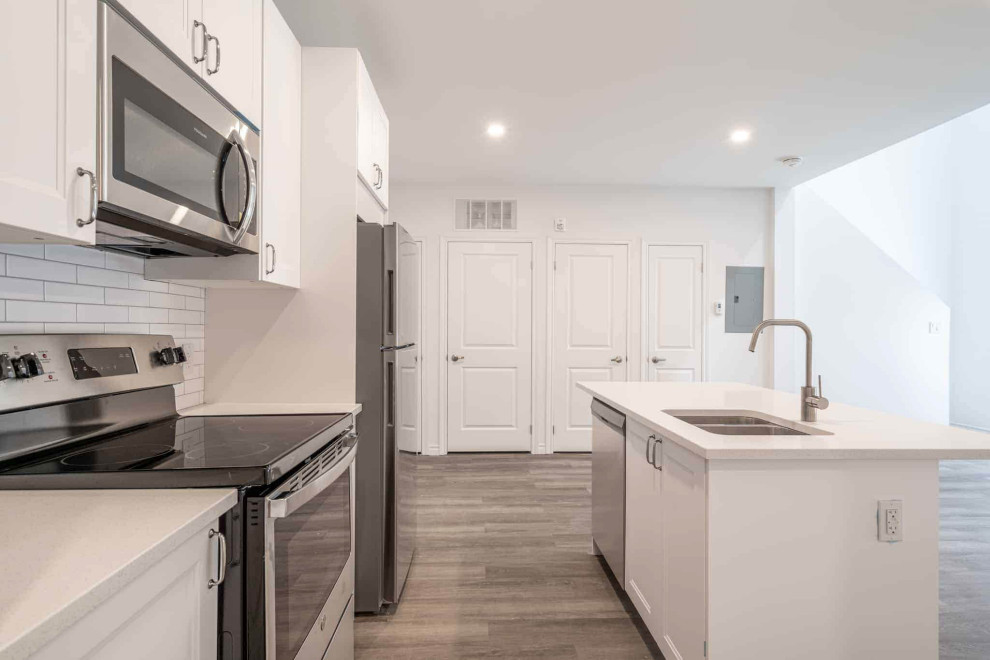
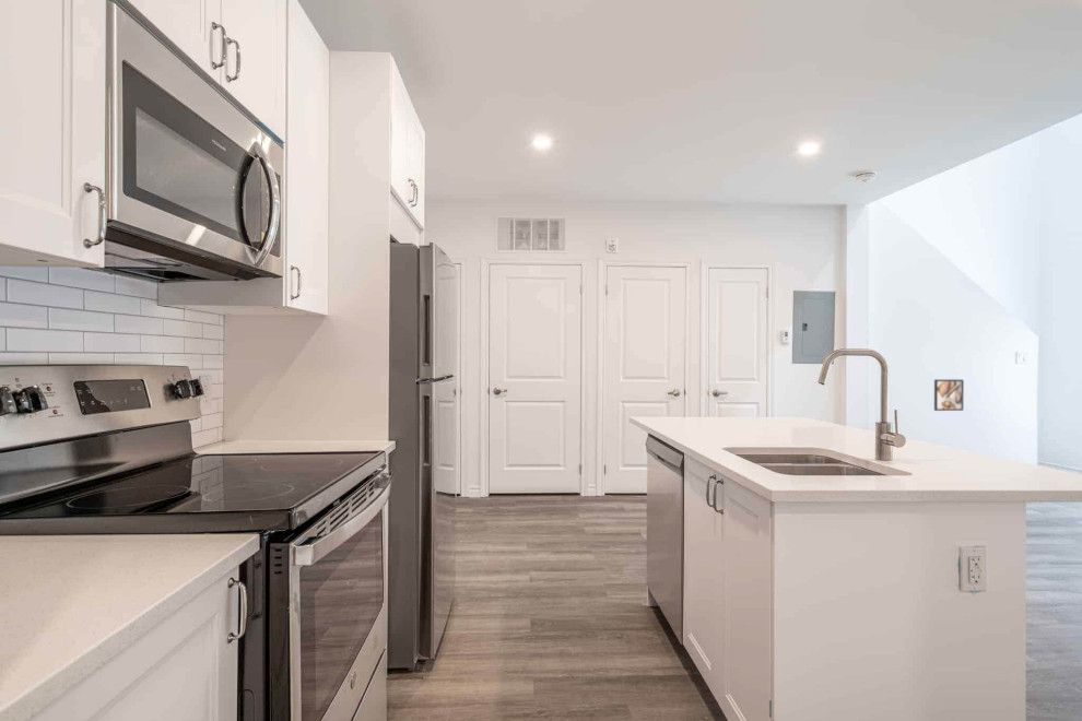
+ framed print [933,378,965,412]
